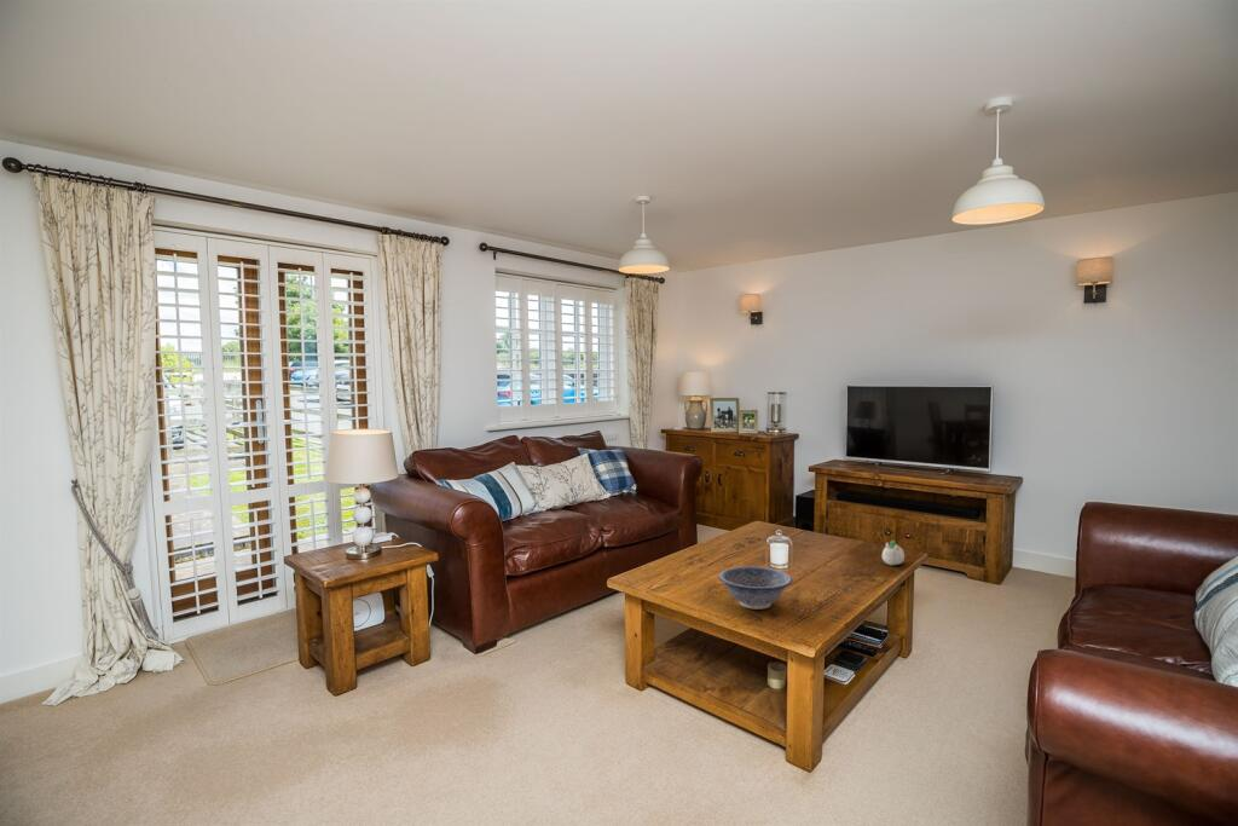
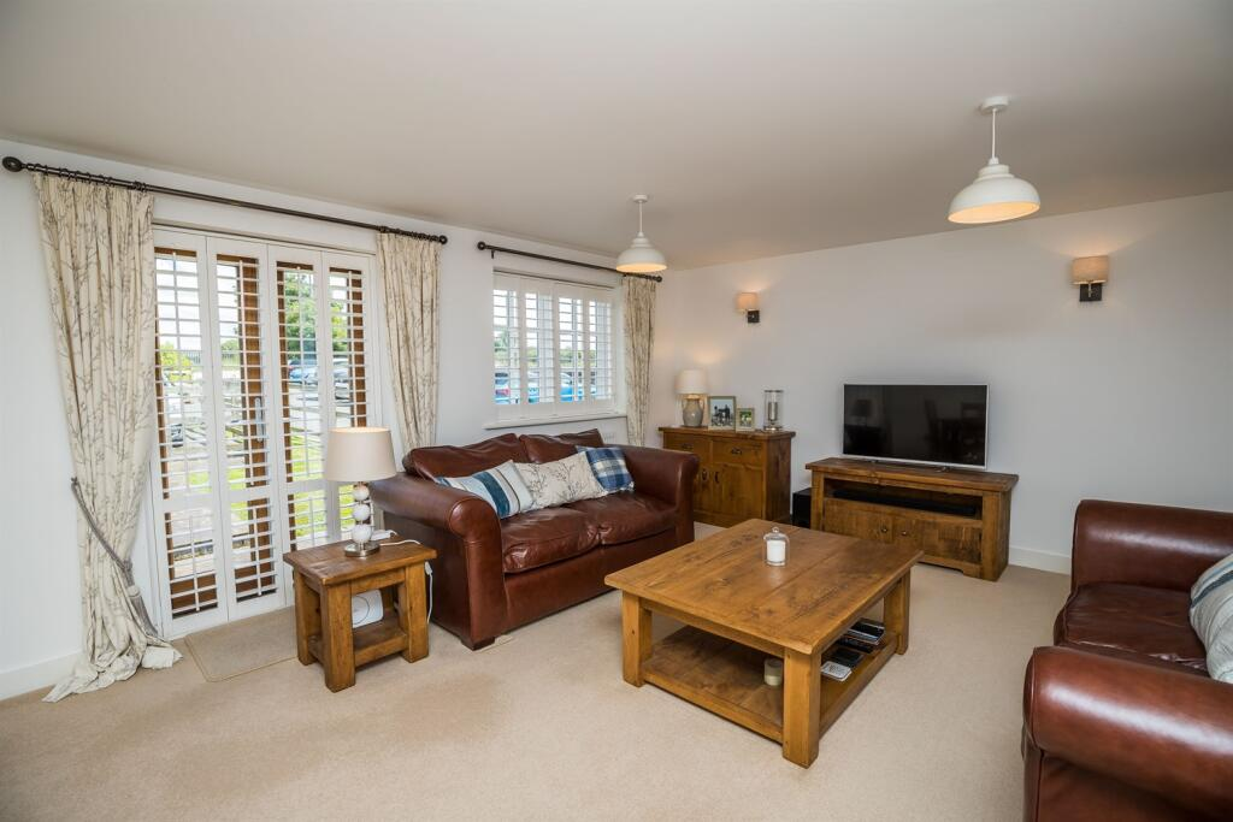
- decorative bowl [717,565,793,611]
- succulent planter [881,539,906,566]
